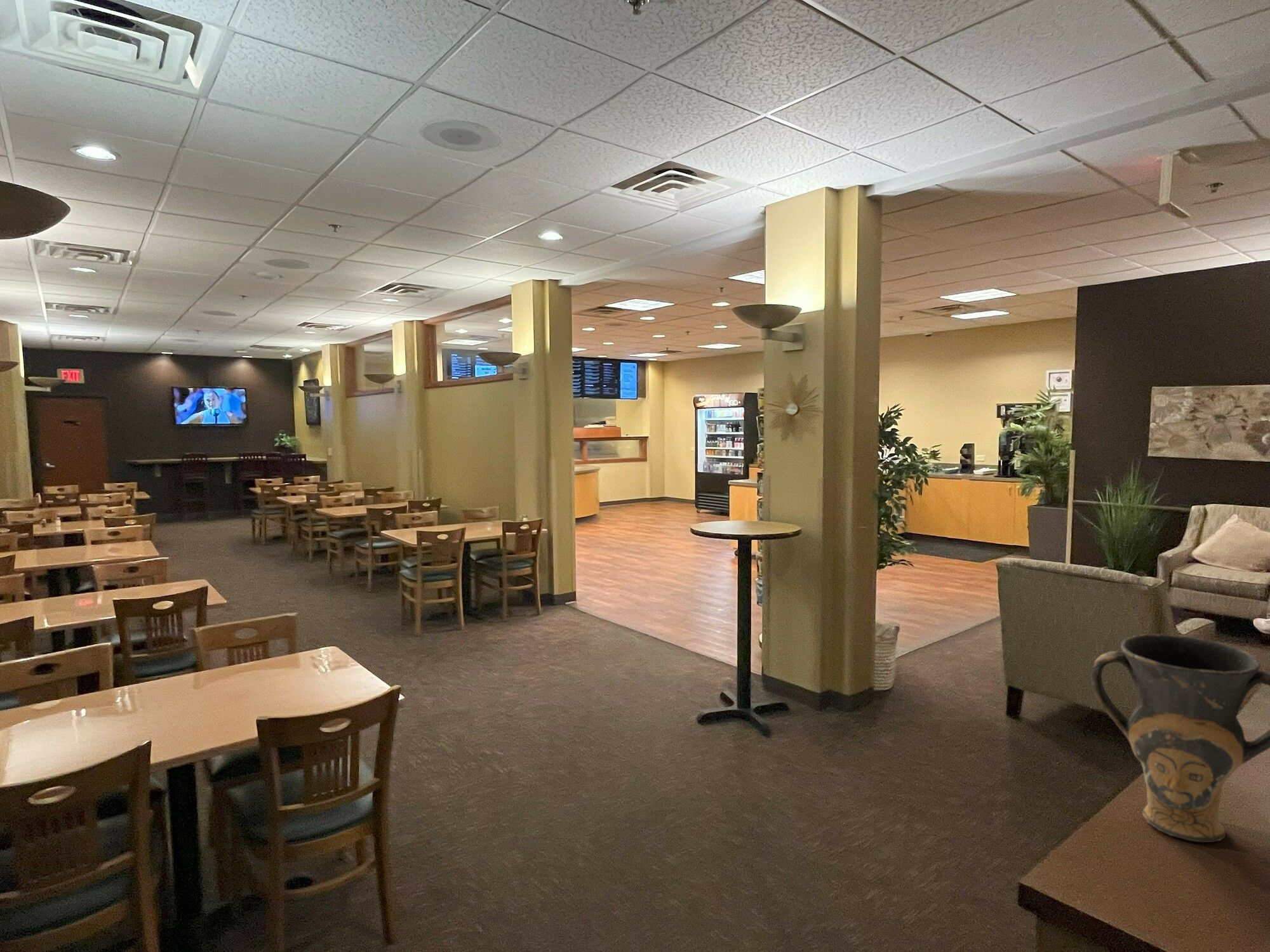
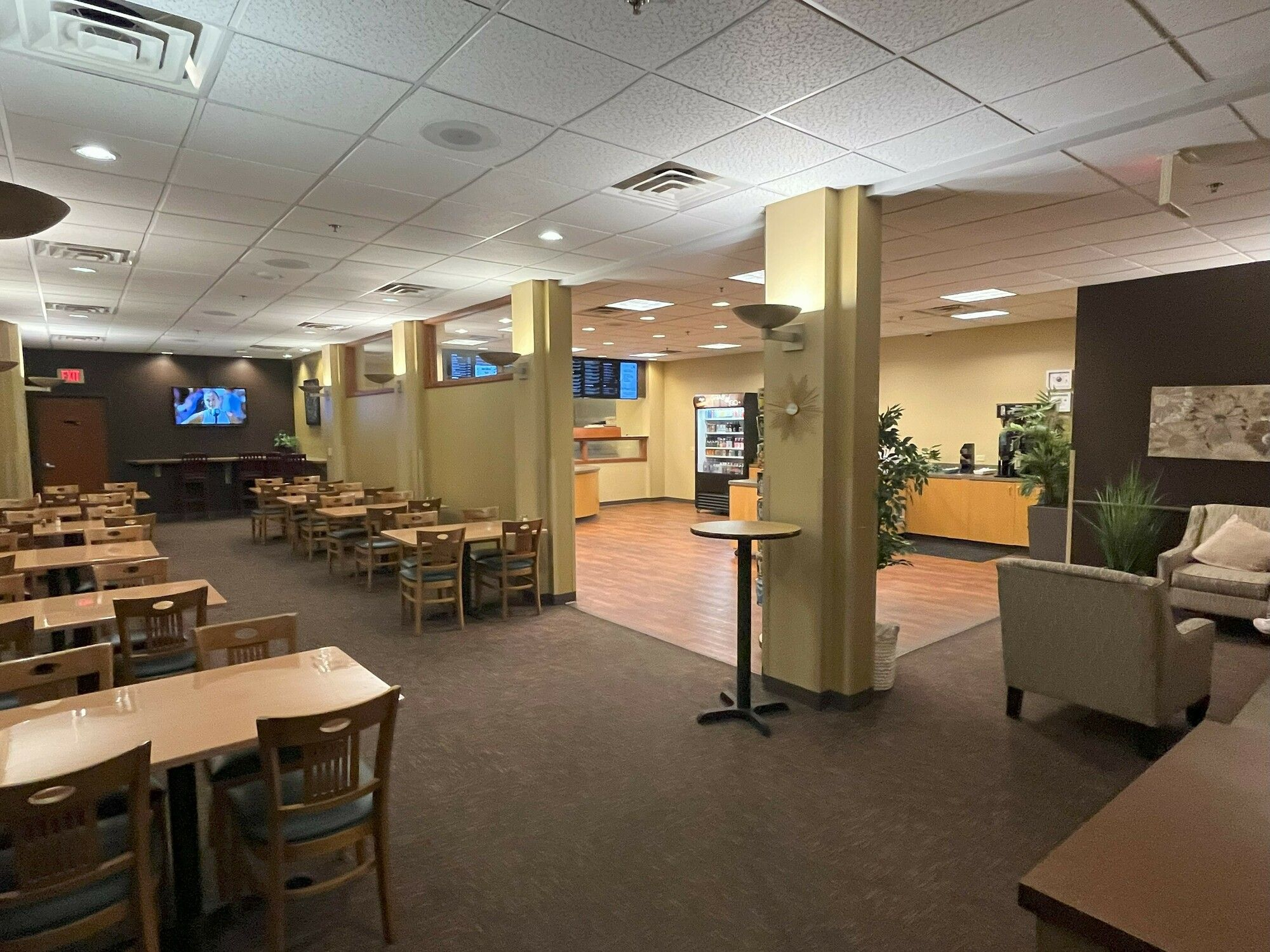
- vase [1090,633,1270,843]
